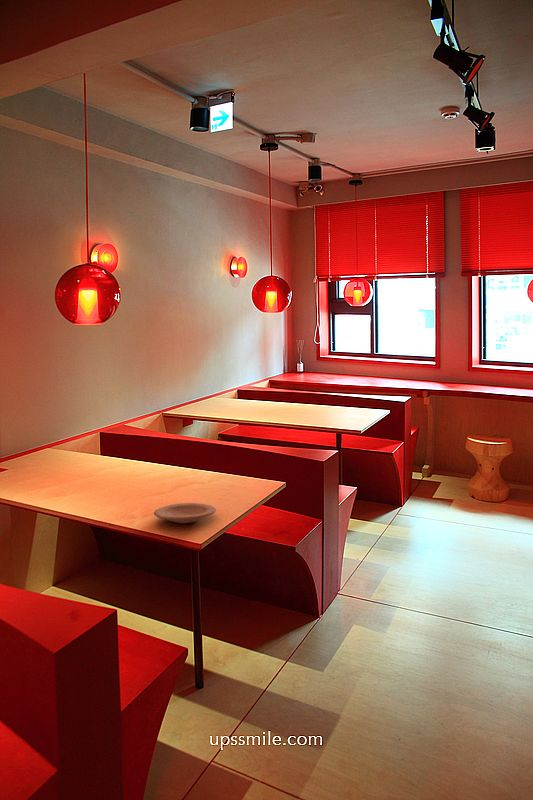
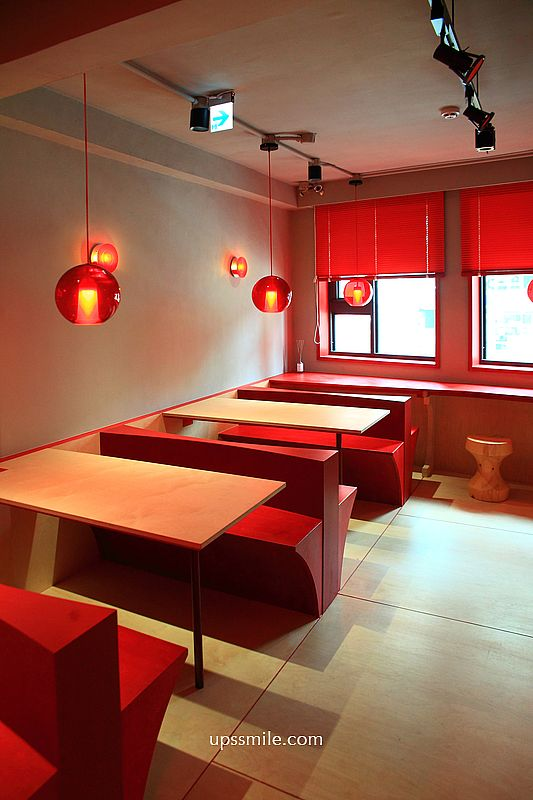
- plate [153,502,217,524]
